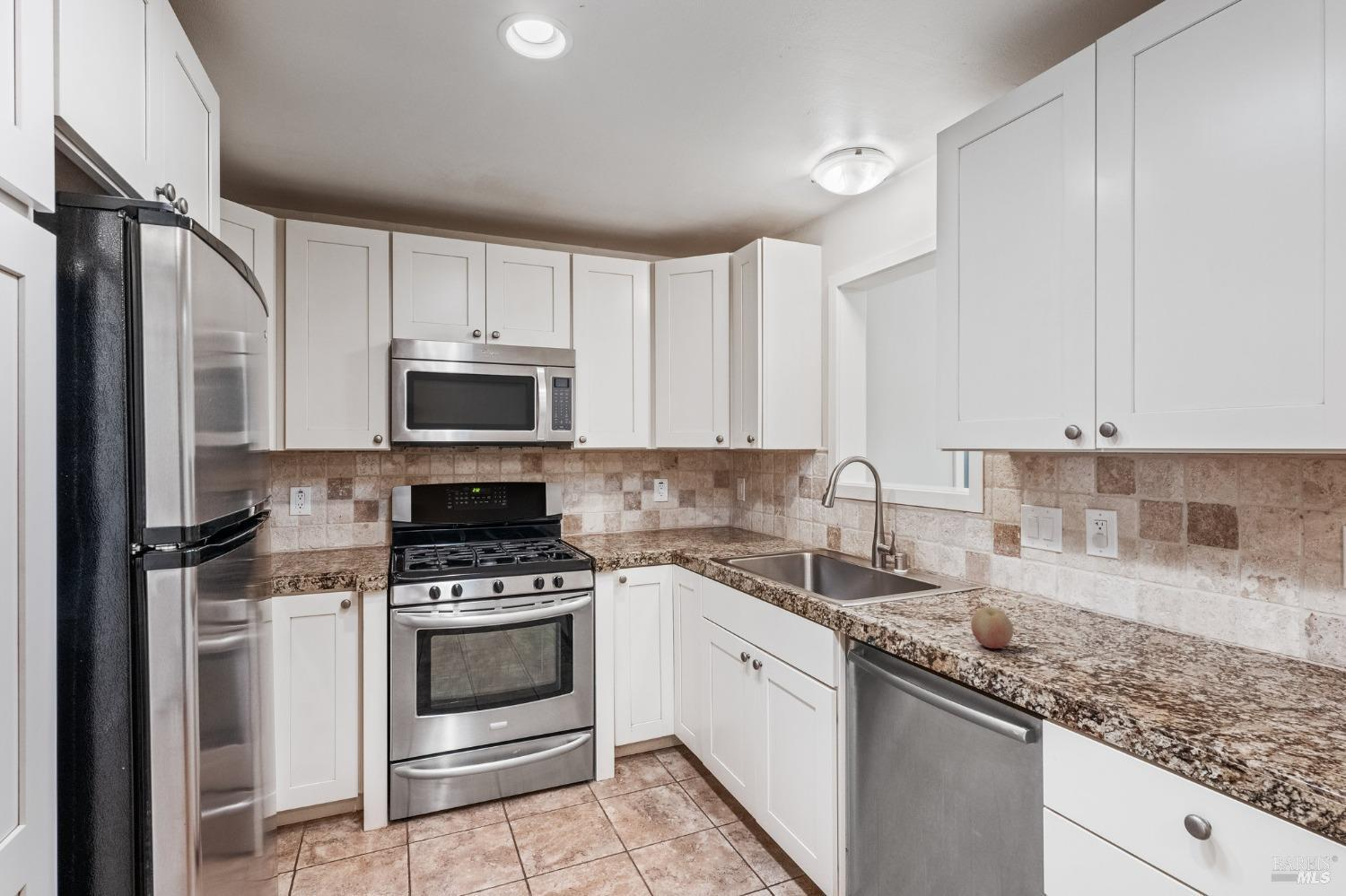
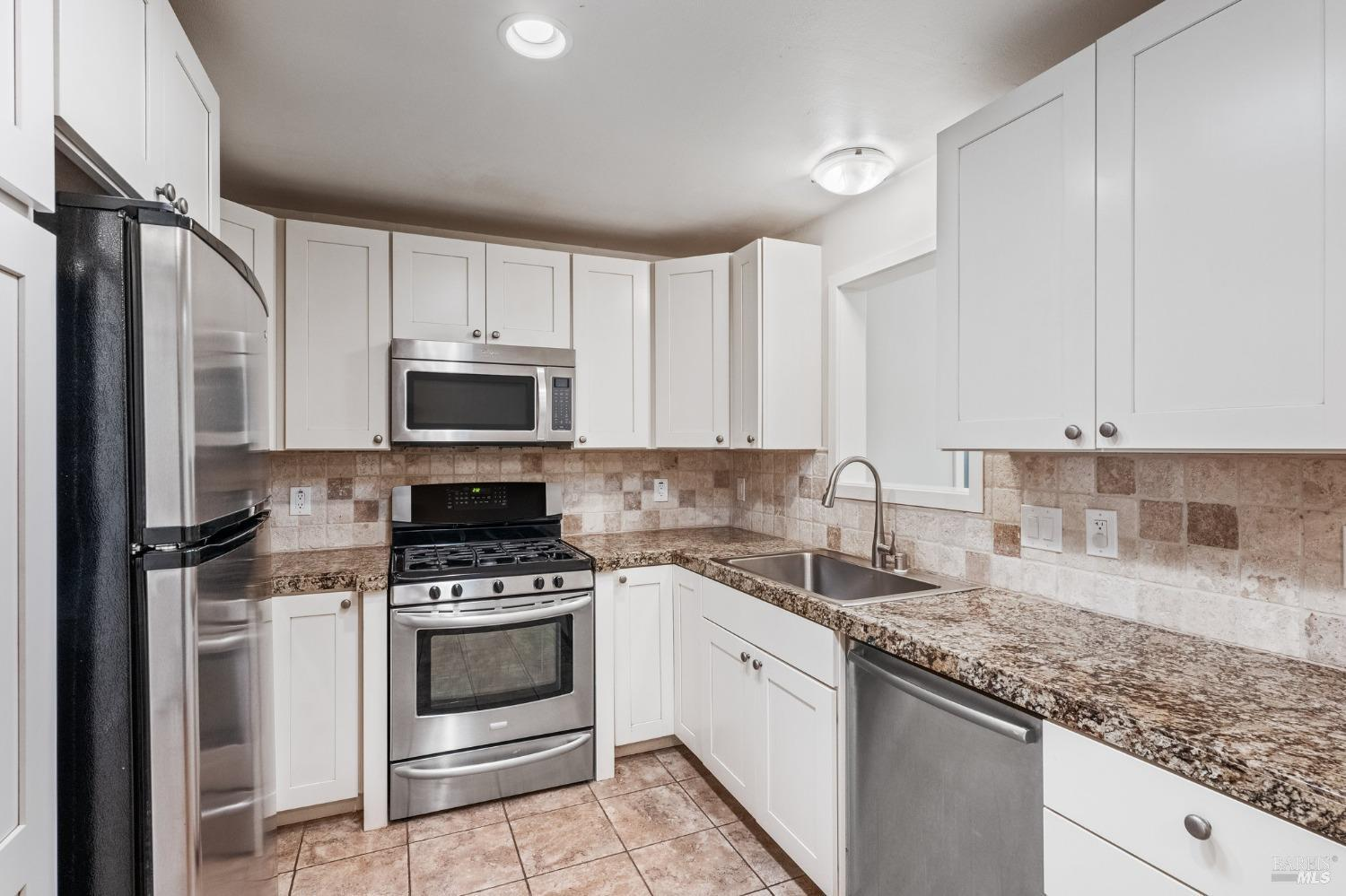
- fruit [970,606,1014,649]
